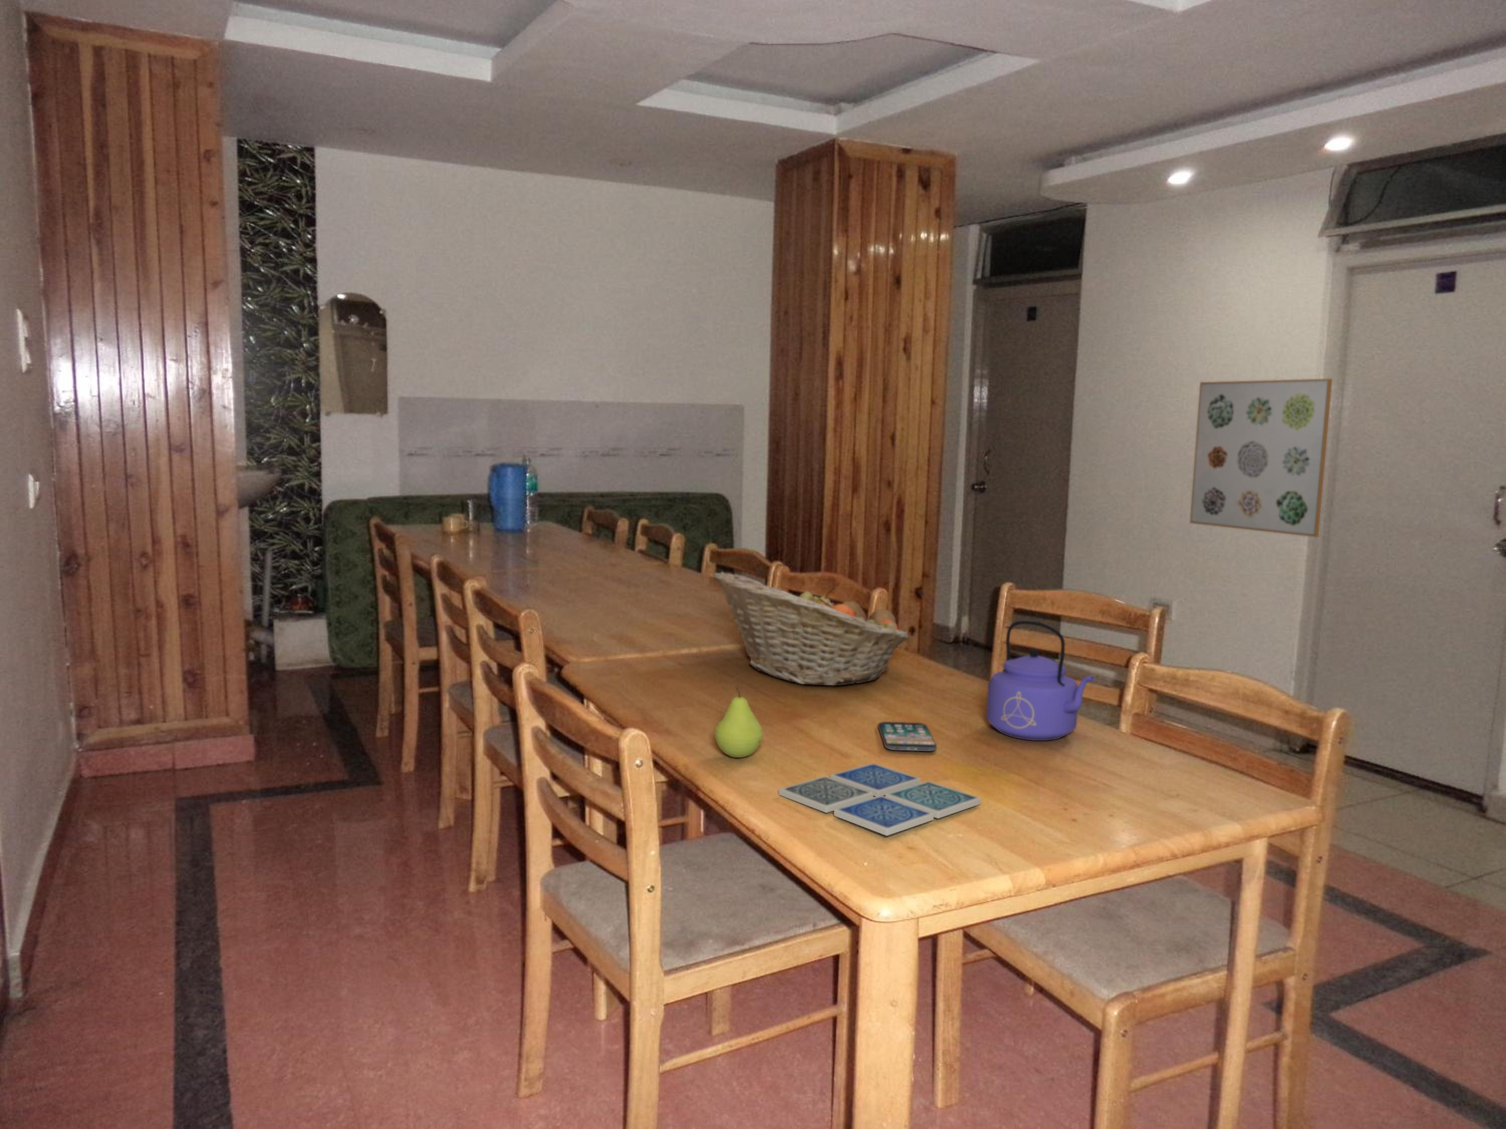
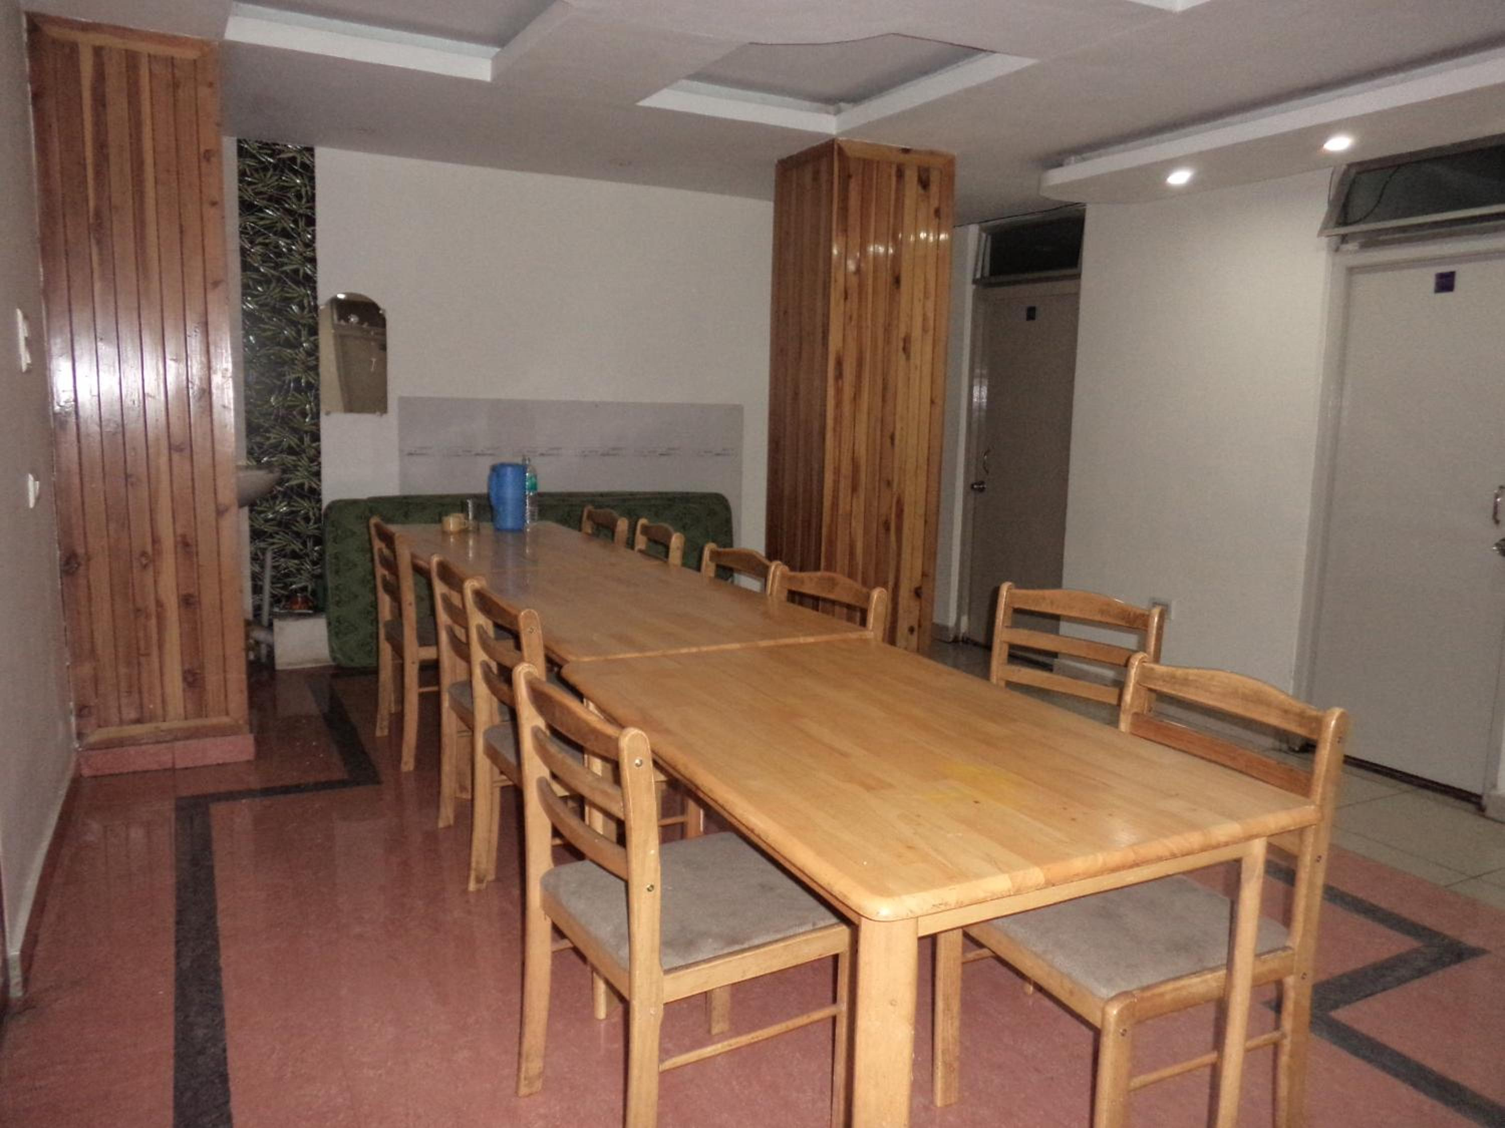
- smartphone [878,721,937,752]
- kettle [985,620,1095,741]
- fruit basket [713,572,910,687]
- fruit [714,685,764,758]
- drink coaster [778,763,982,836]
- wall art [1189,378,1333,538]
